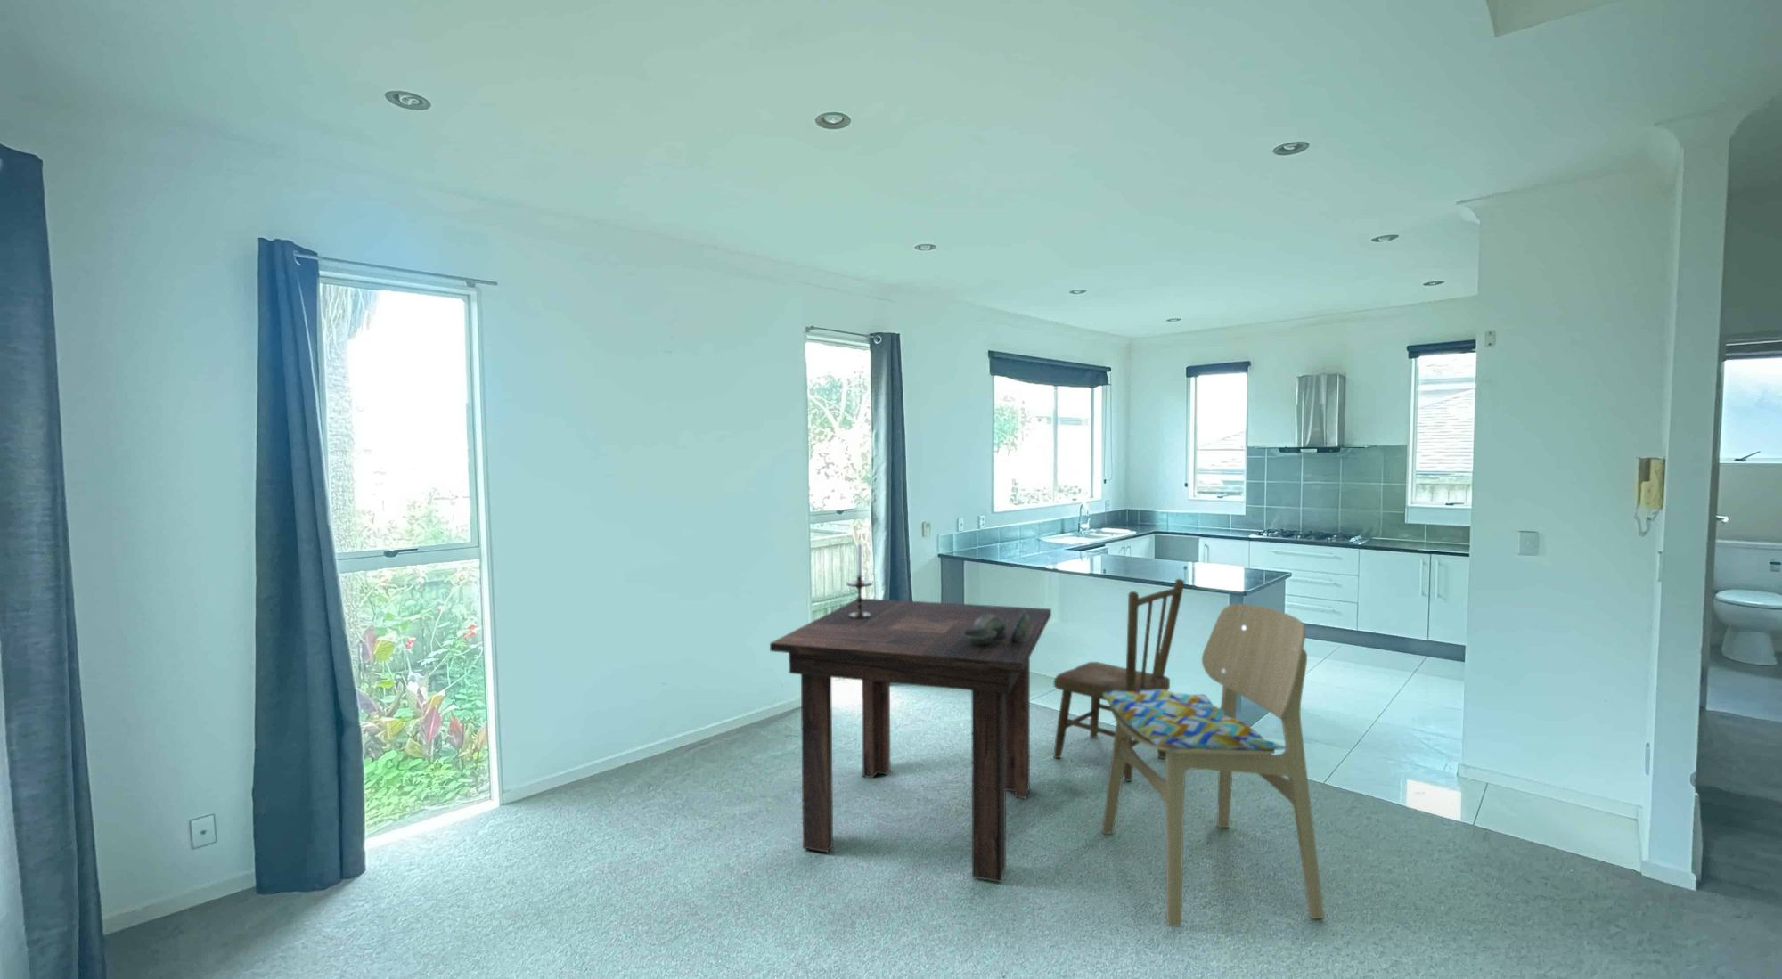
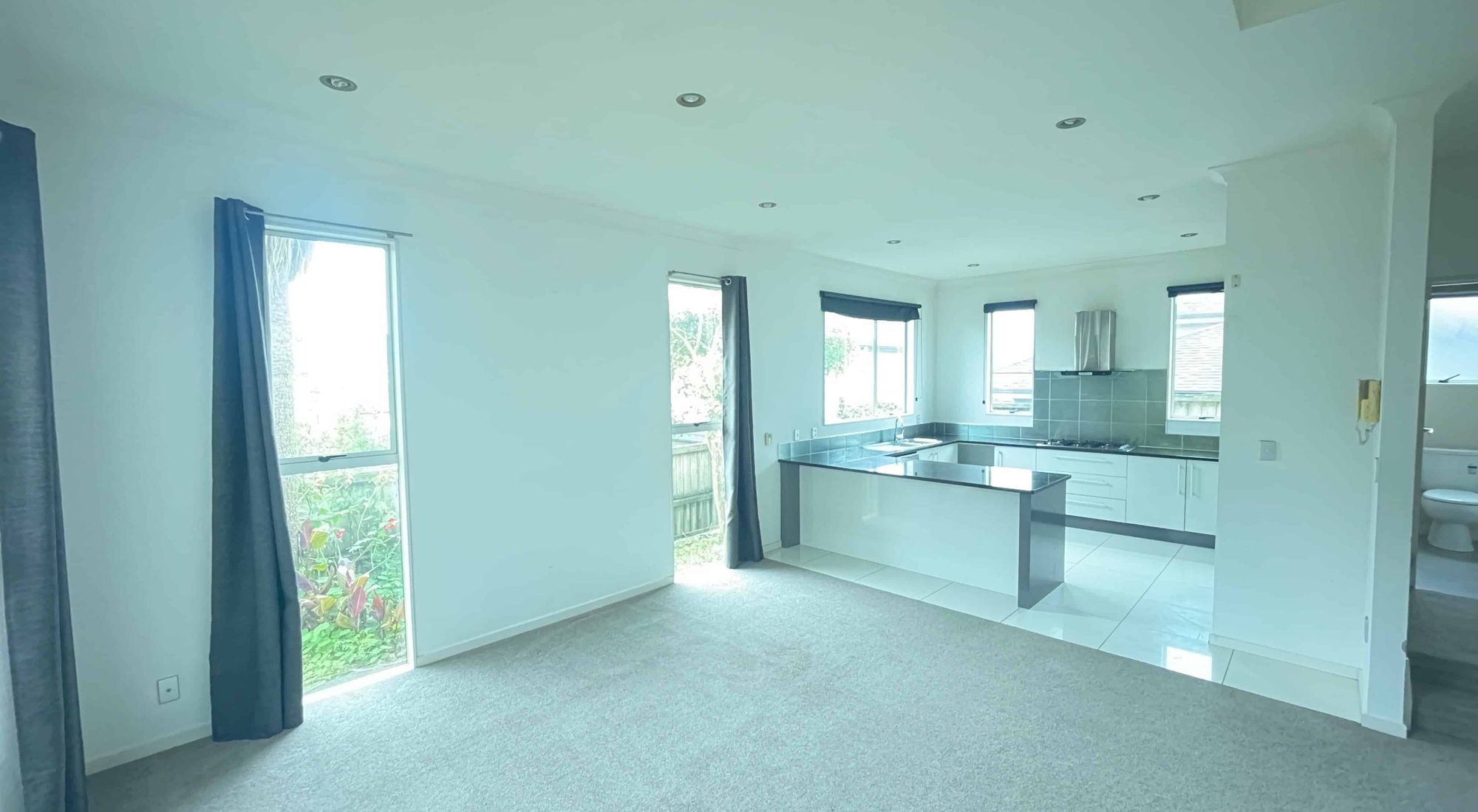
- dining chair [1101,602,1325,927]
- decorative bowl [963,610,1030,645]
- dining chair [1053,579,1185,782]
- candlestick [845,533,873,620]
- dining table [769,598,1053,884]
